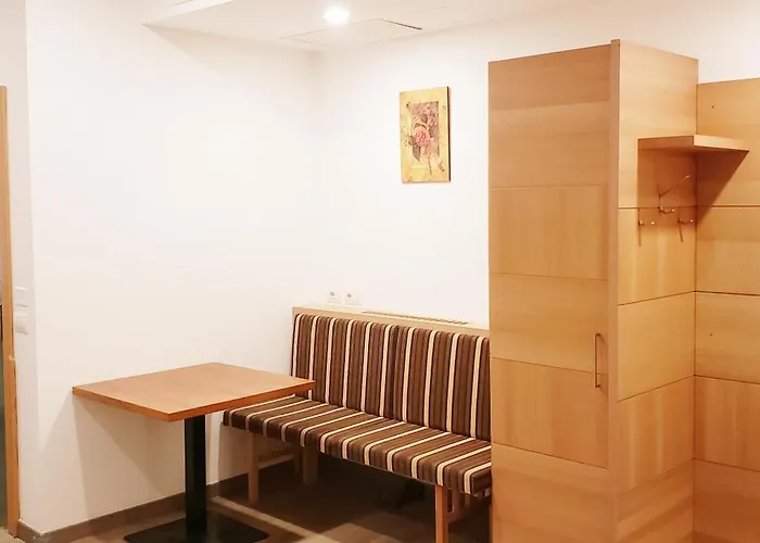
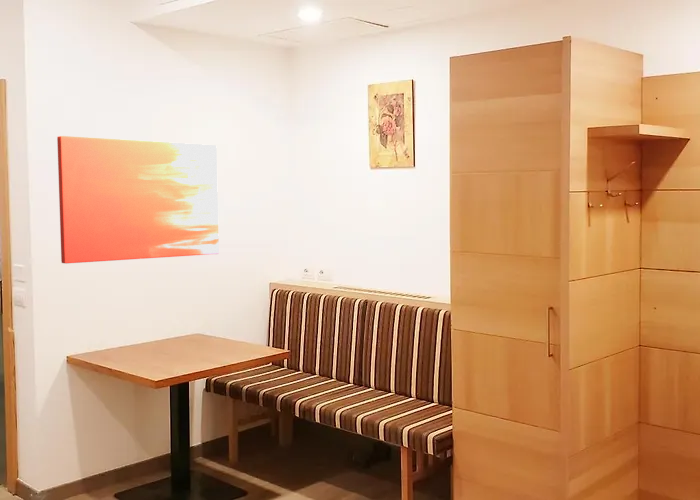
+ wall art [56,135,220,264]
